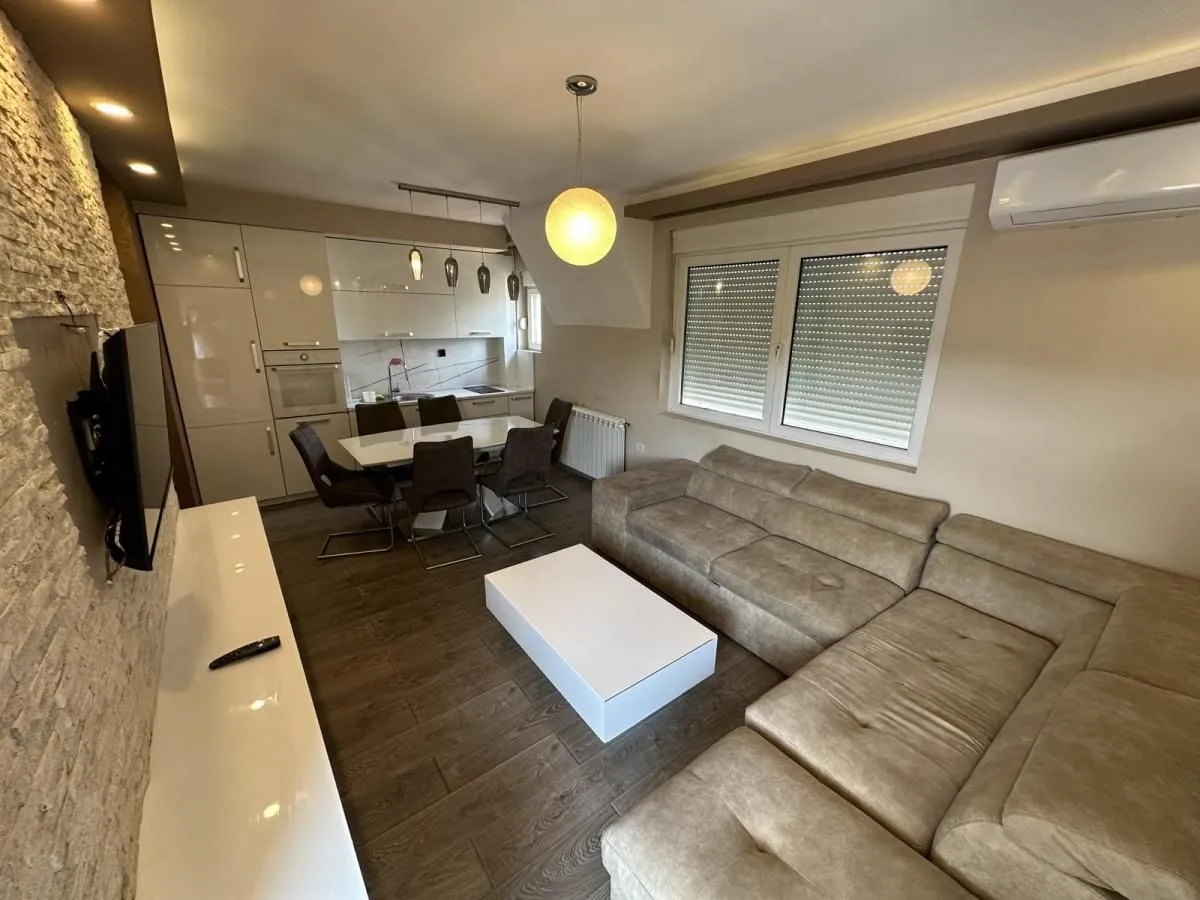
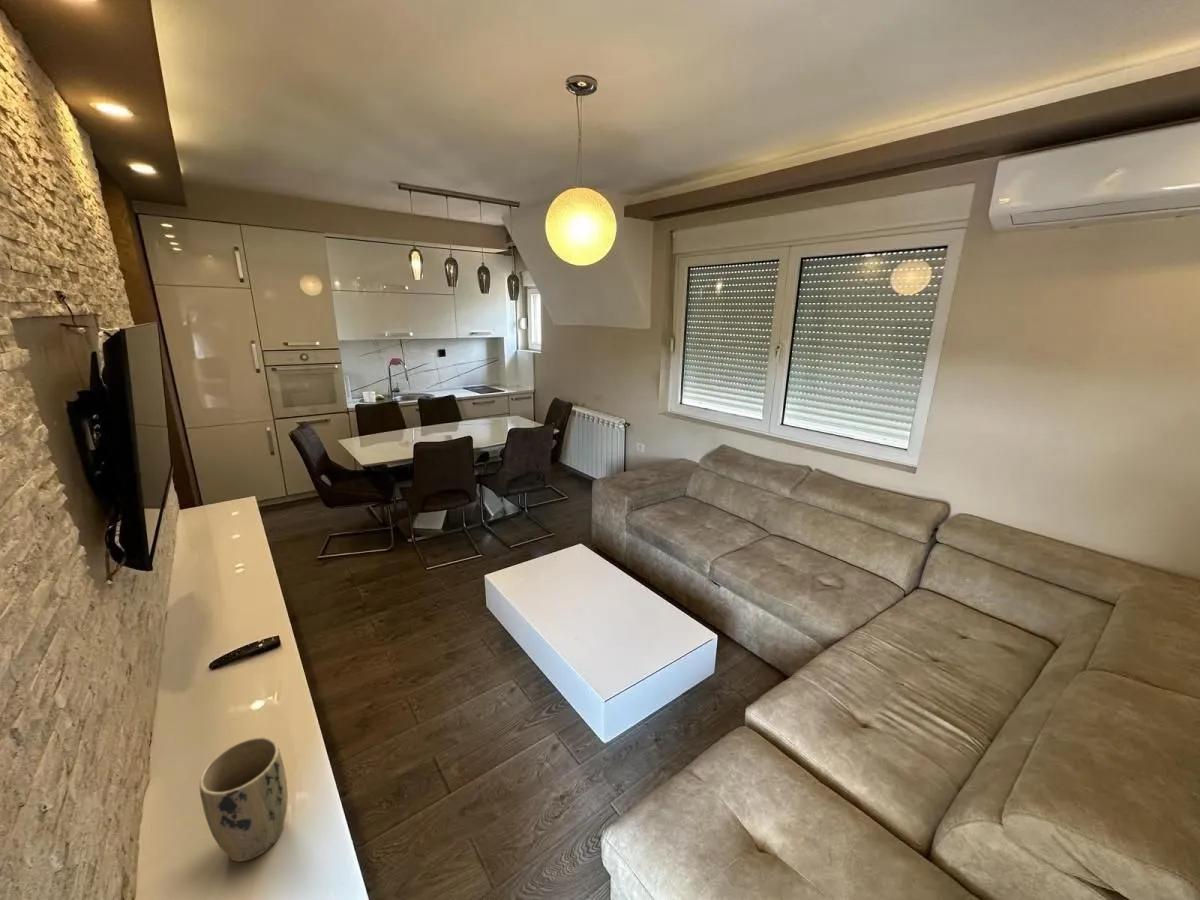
+ plant pot [199,736,289,863]
